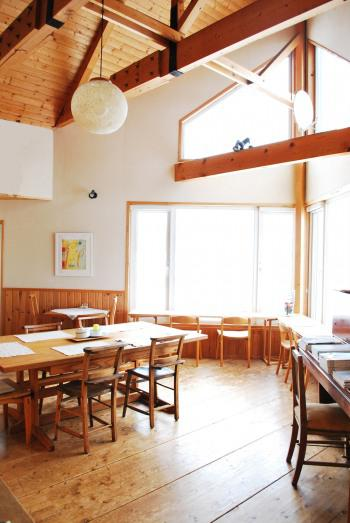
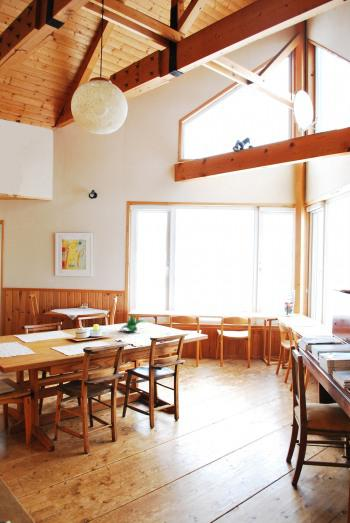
+ succulent plant [119,313,147,333]
